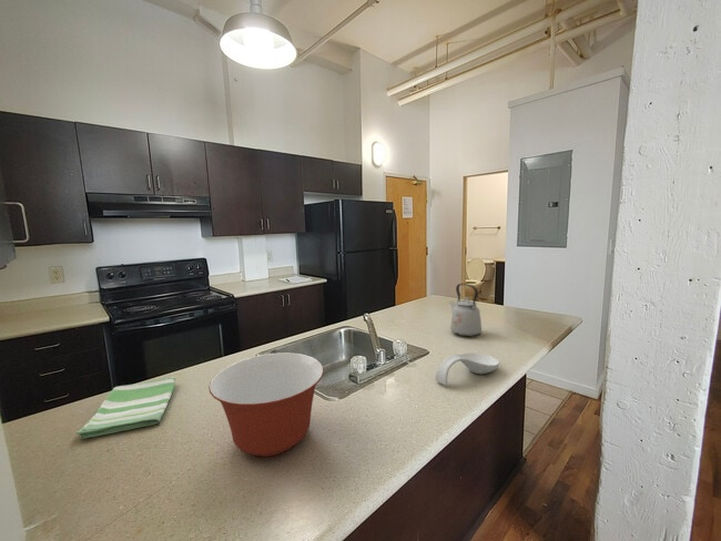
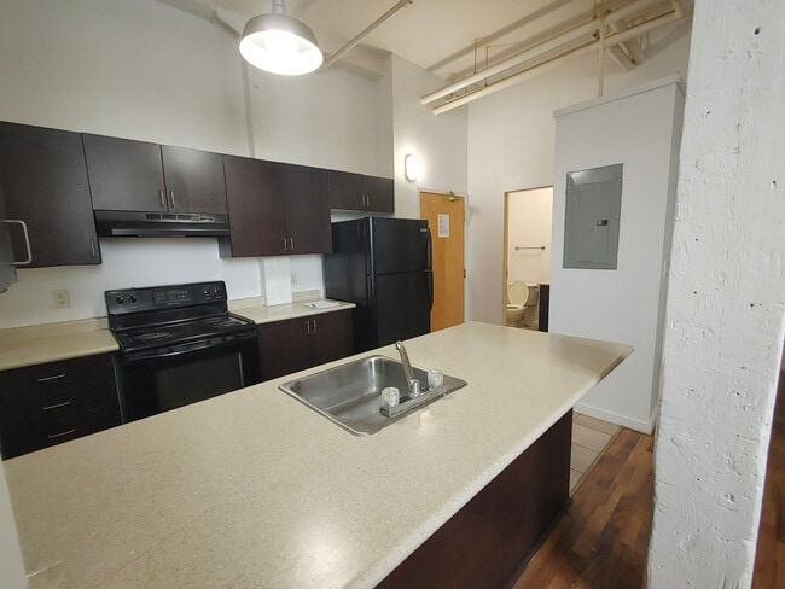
- kettle [448,283,483,337]
- mixing bowl [207,351,325,458]
- spoon rest [434,351,501,387]
- dish towel [75,376,176,440]
